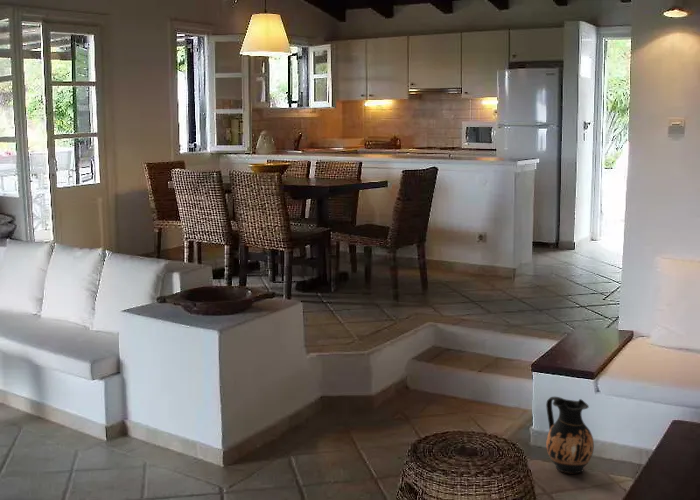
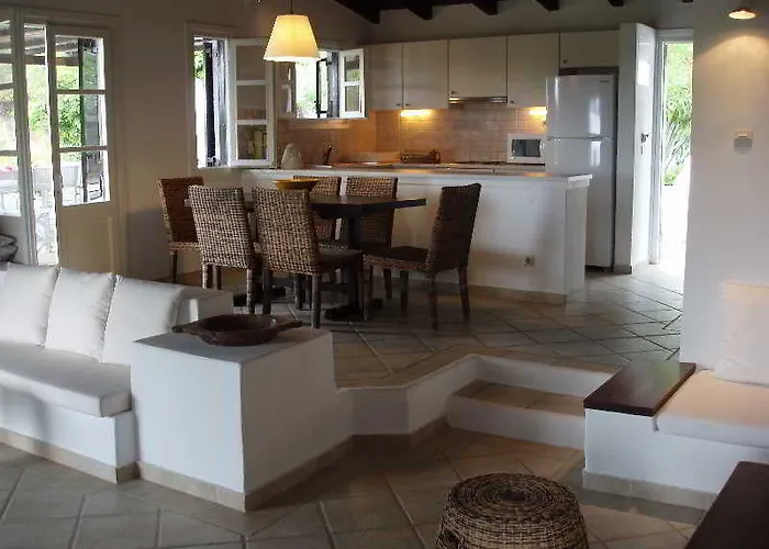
- ceramic jug [545,396,595,474]
